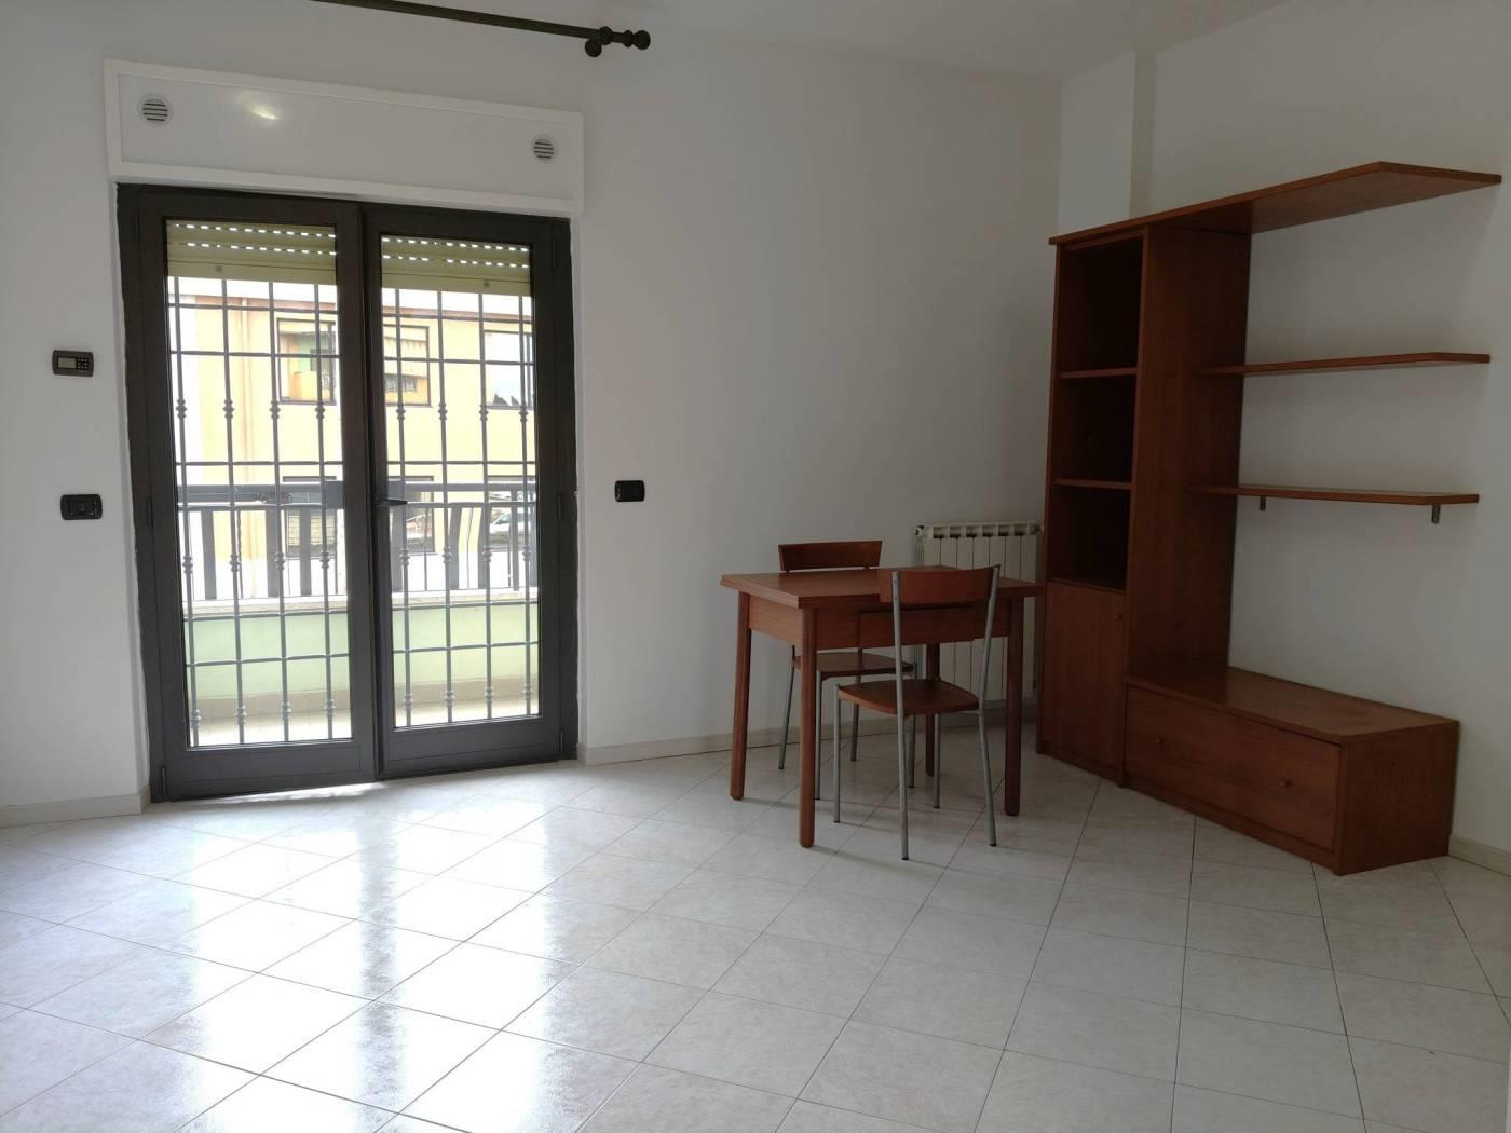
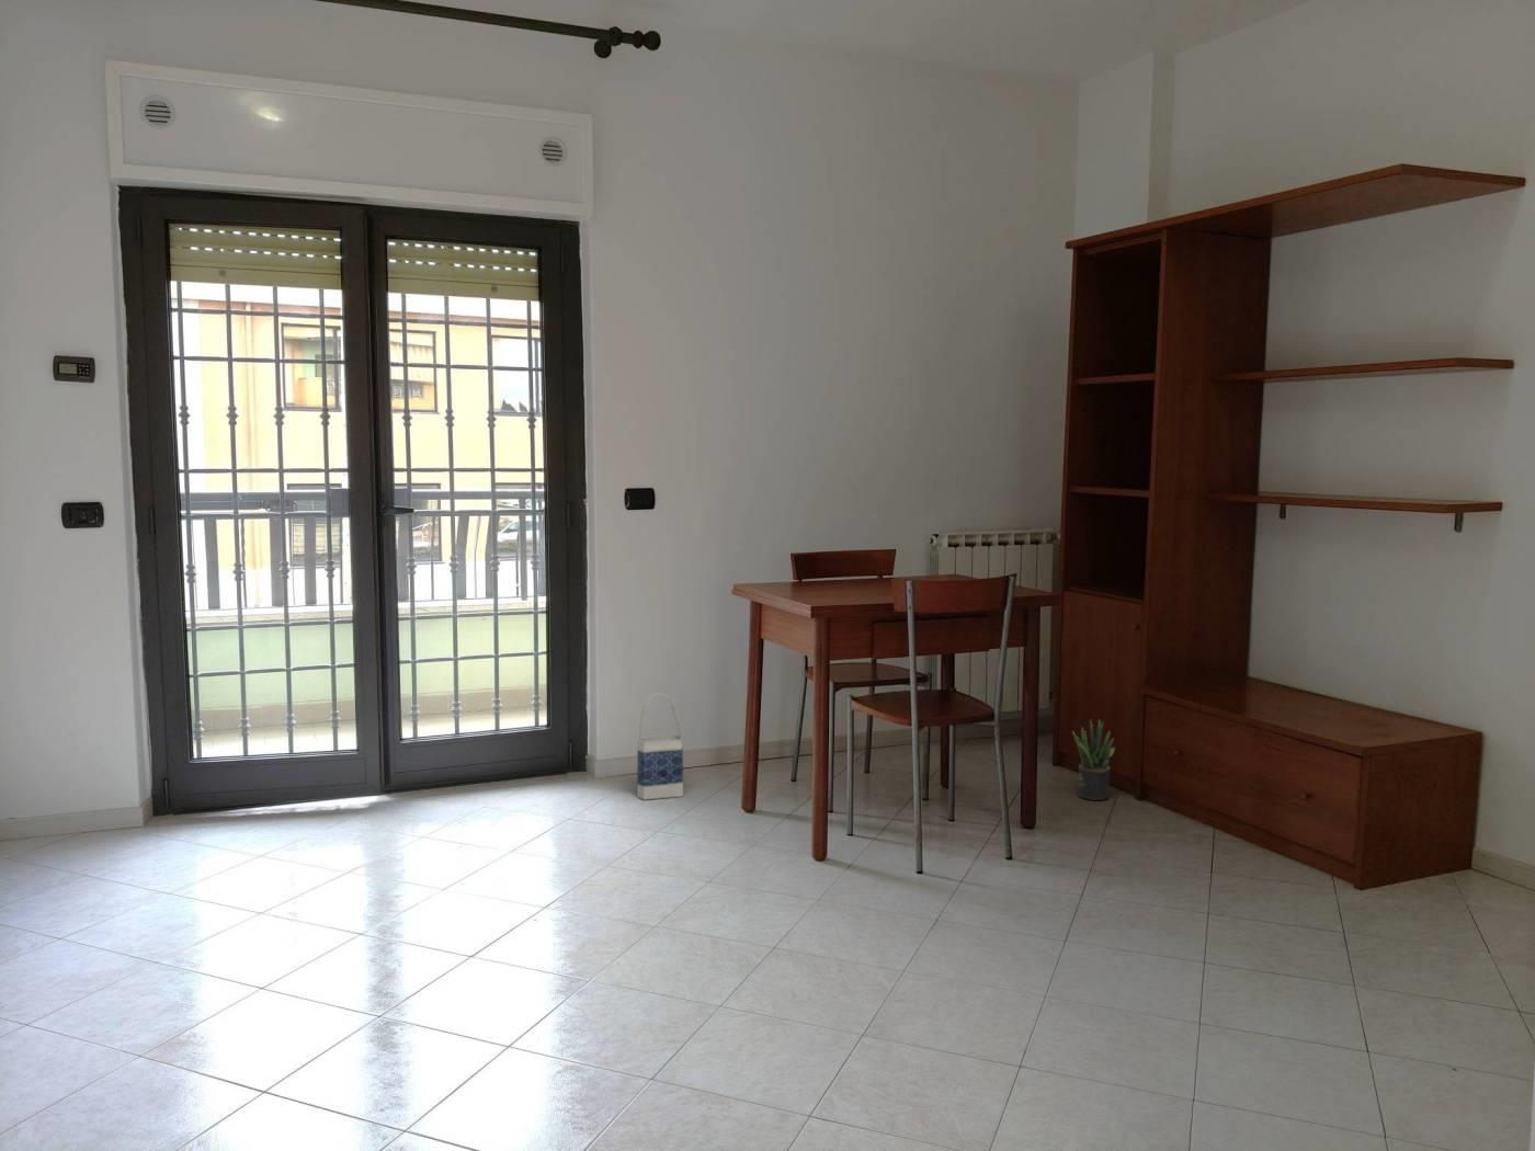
+ bag [636,692,684,802]
+ potted plant [1071,719,1116,802]
